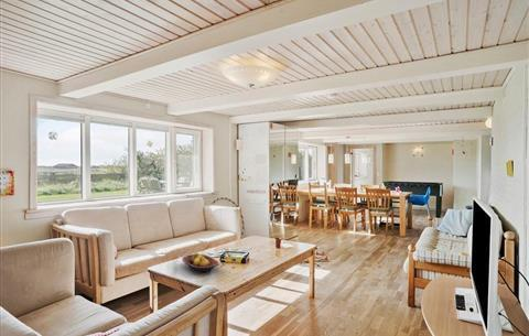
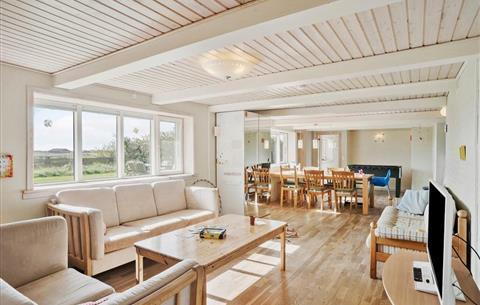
- fruit bowl [181,252,219,273]
